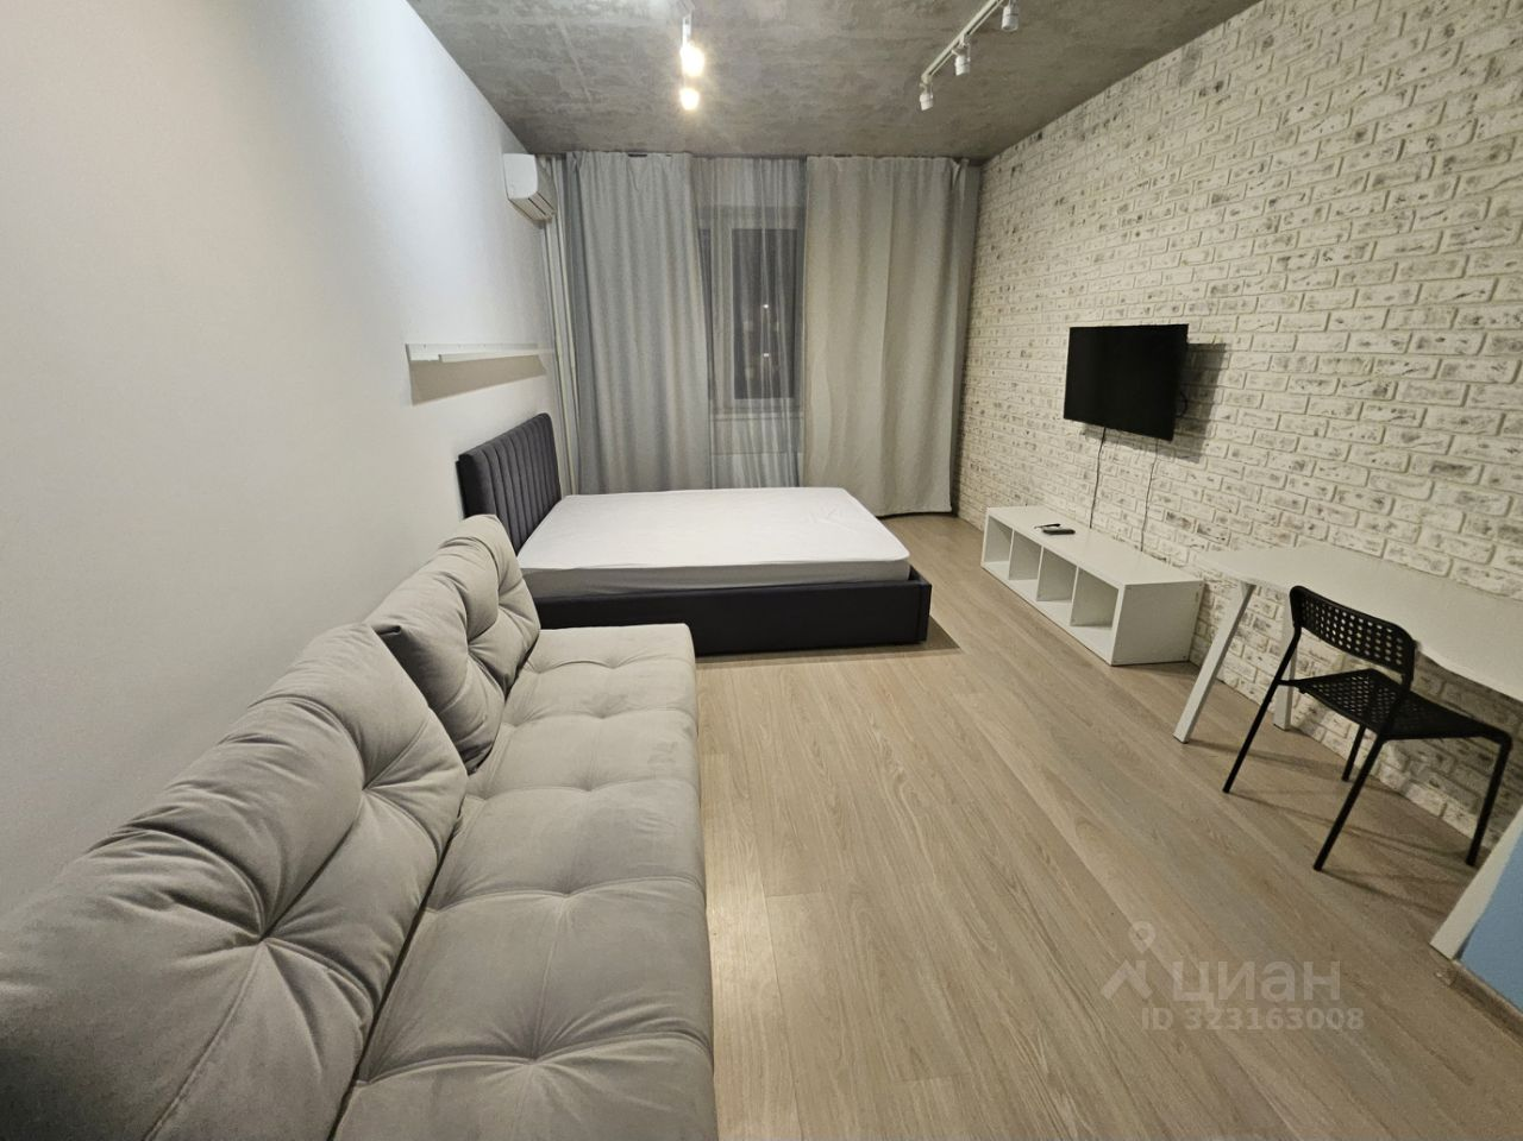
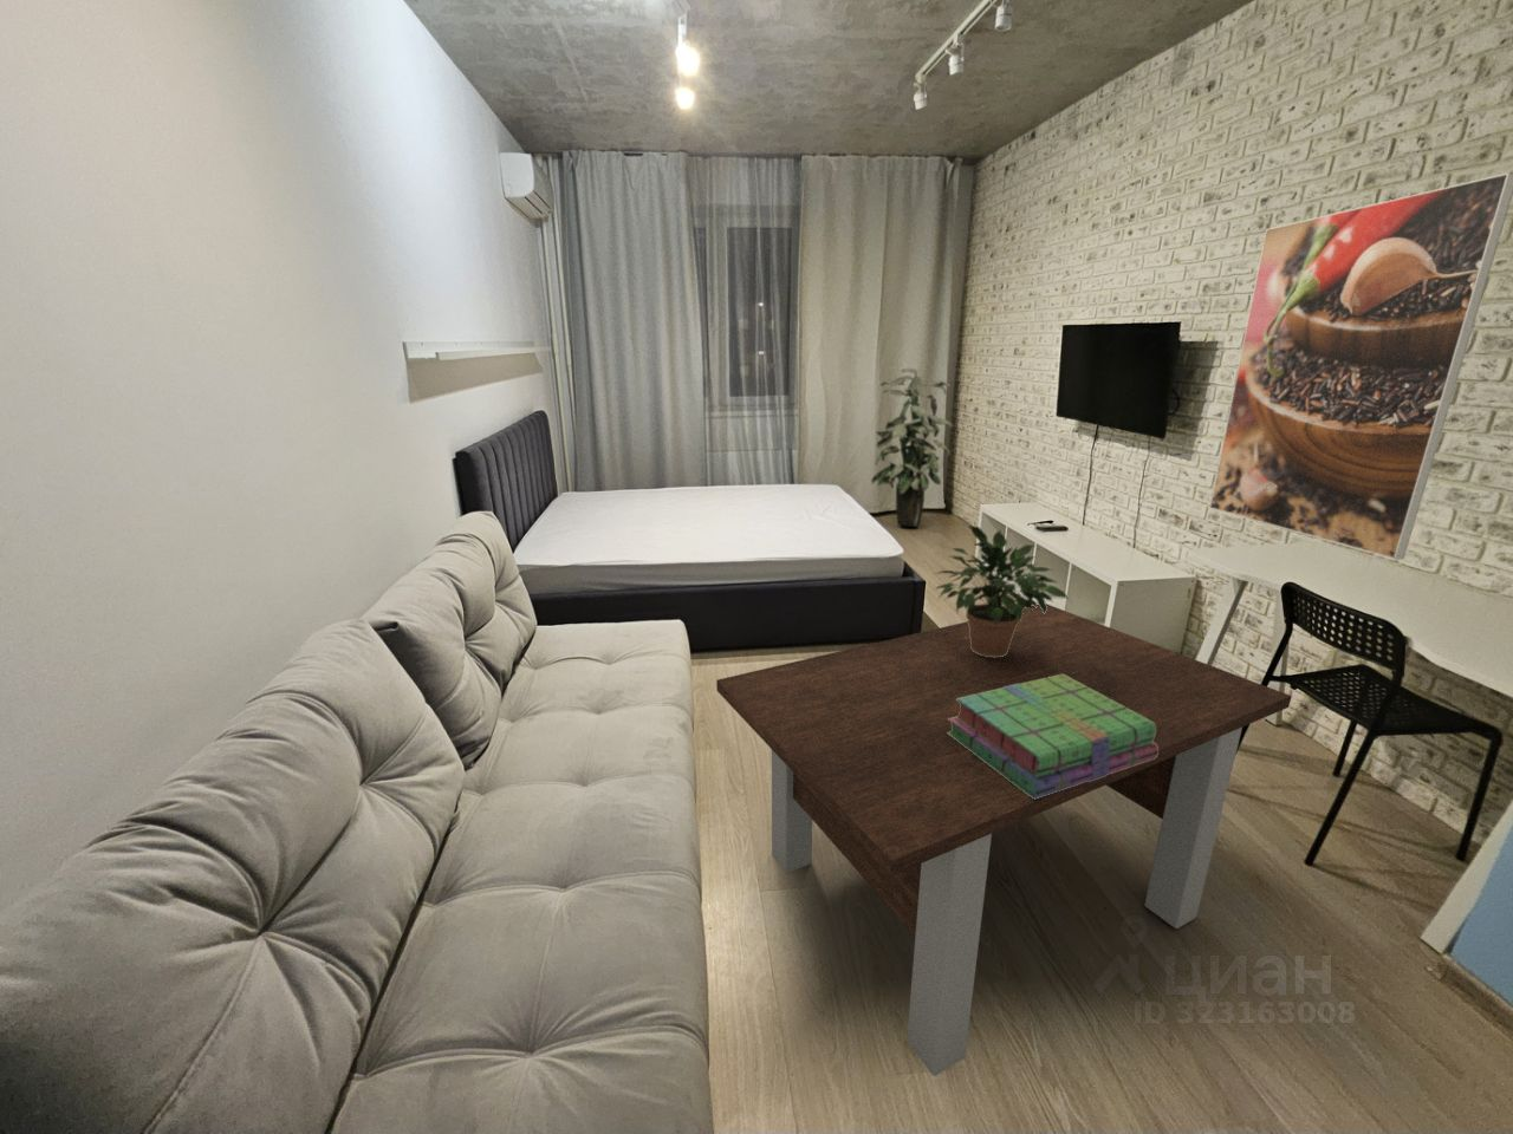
+ potted plant [933,524,1070,658]
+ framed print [1209,172,1513,561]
+ coffee table [715,603,1293,1077]
+ stack of books [947,674,1158,799]
+ indoor plant [870,367,954,528]
